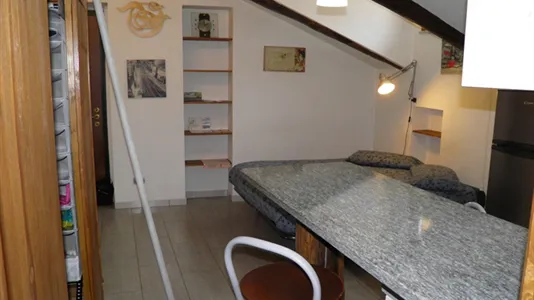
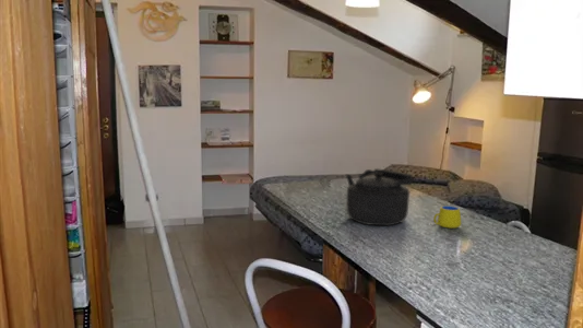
+ mug [431,206,462,230]
+ kettle [345,167,414,226]
